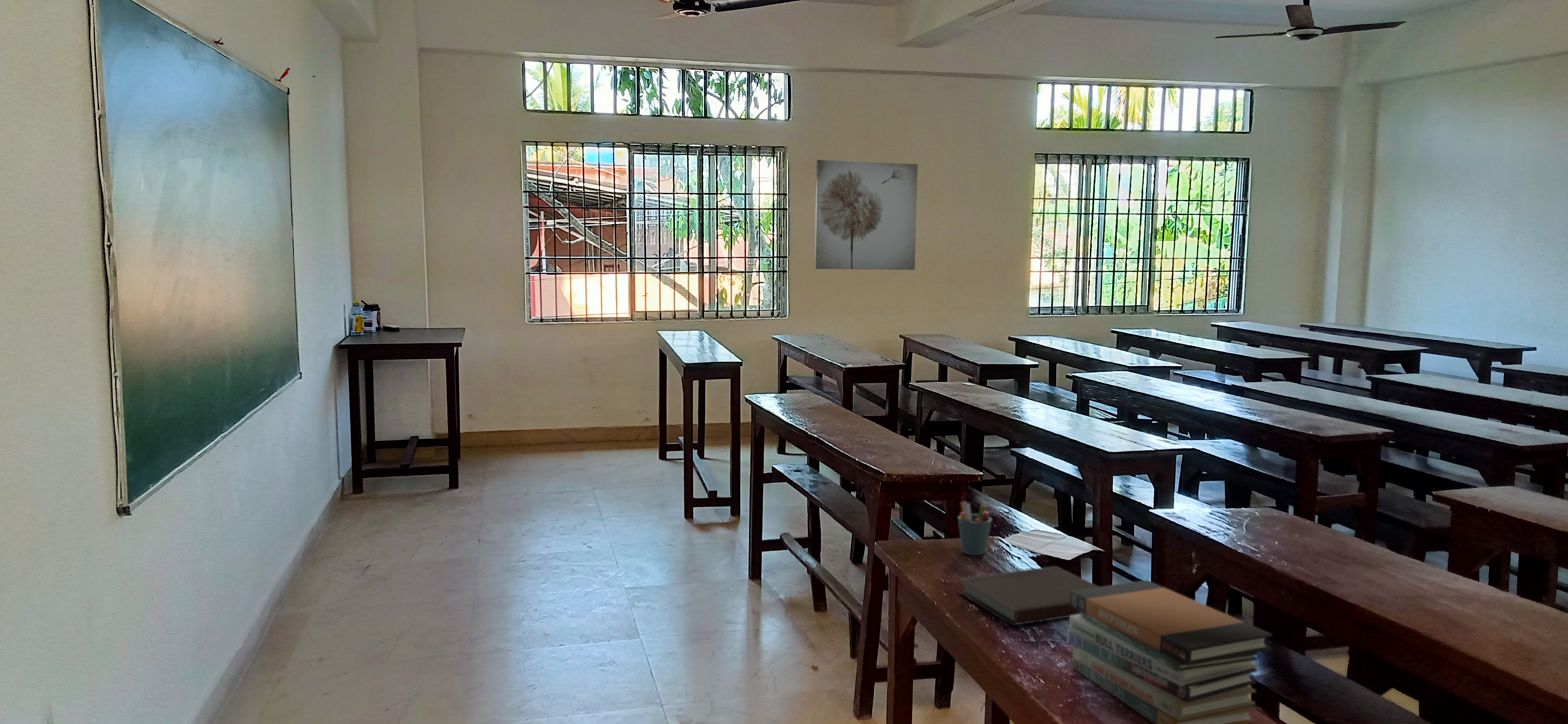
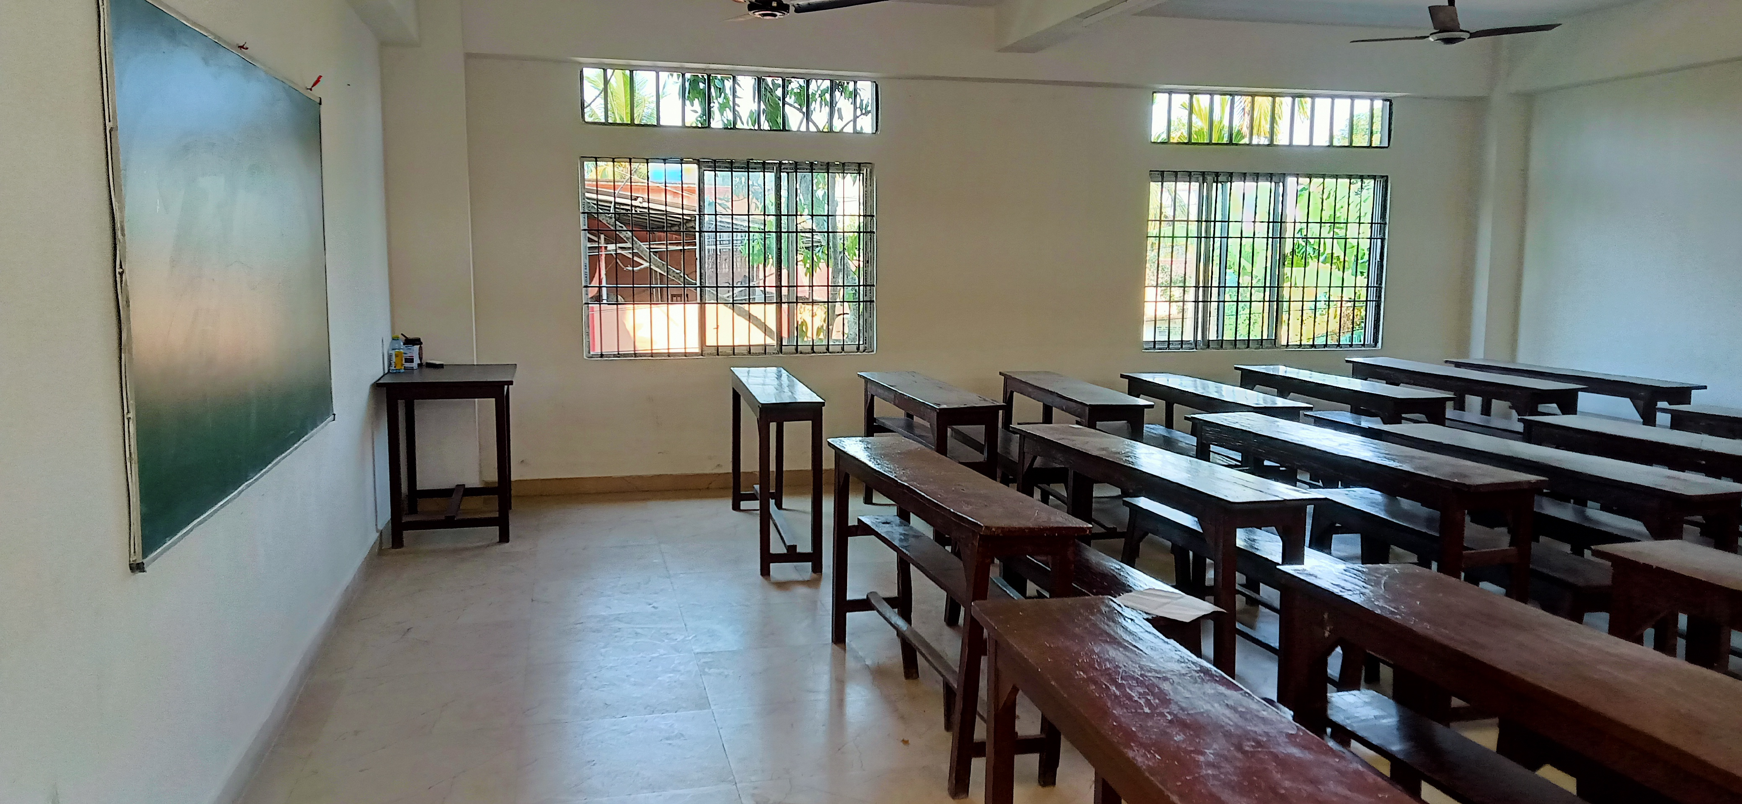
- book stack [1067,580,1273,724]
- pen holder [958,501,992,555]
- notebook [957,566,1100,626]
- wall art [814,159,918,270]
